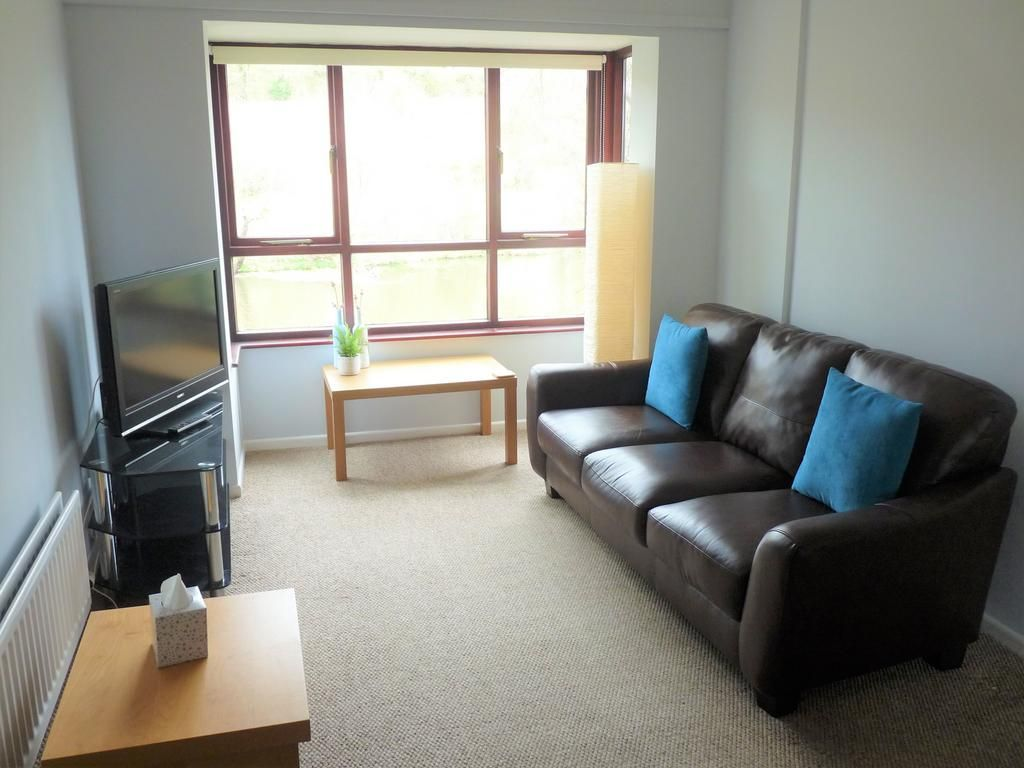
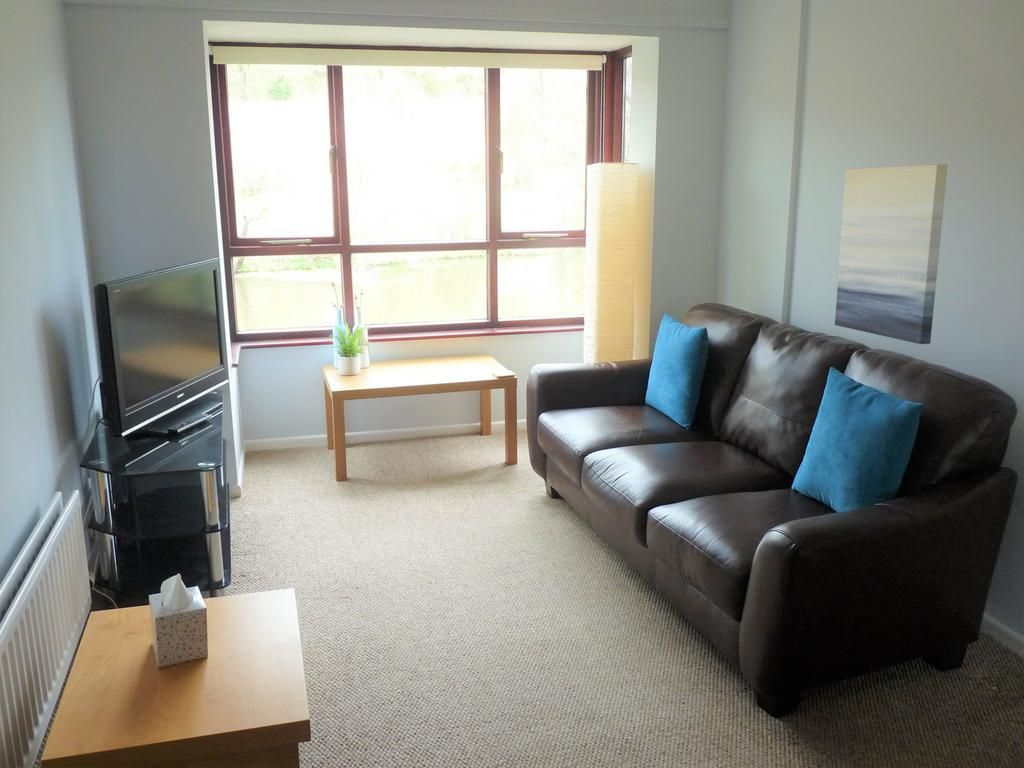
+ wall art [834,164,948,345]
